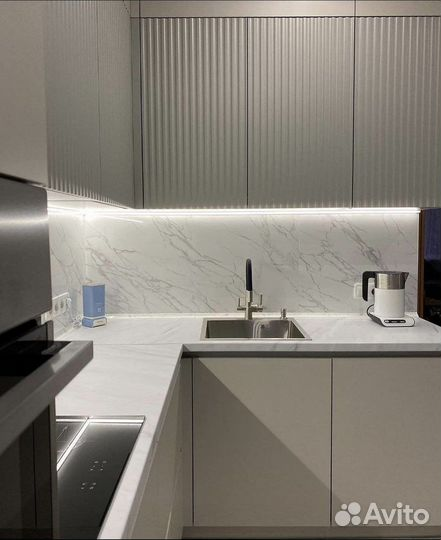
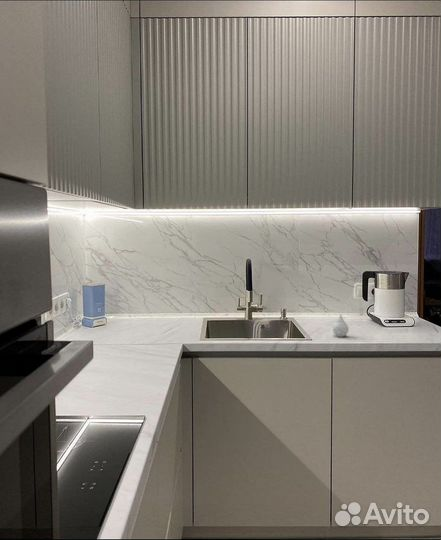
+ vase [332,314,350,338]
